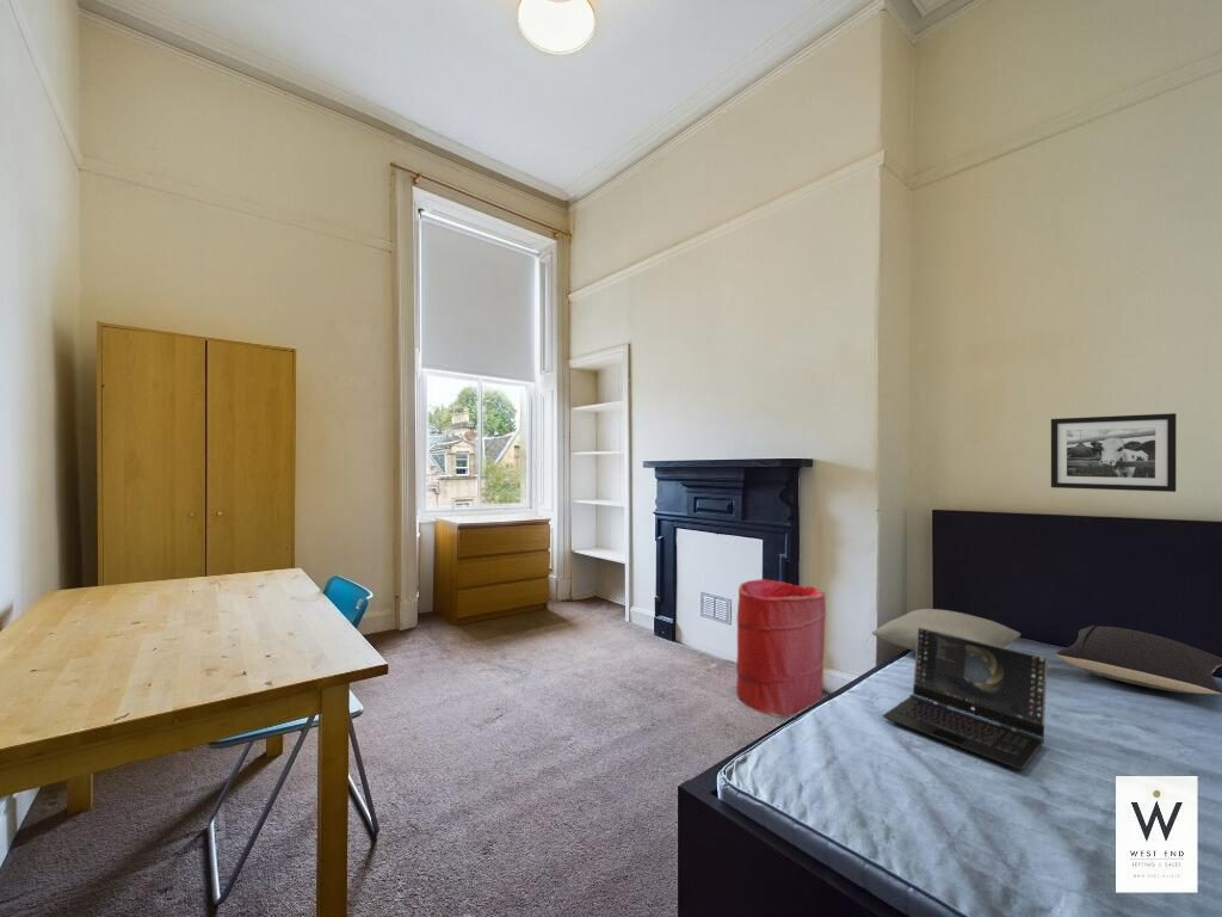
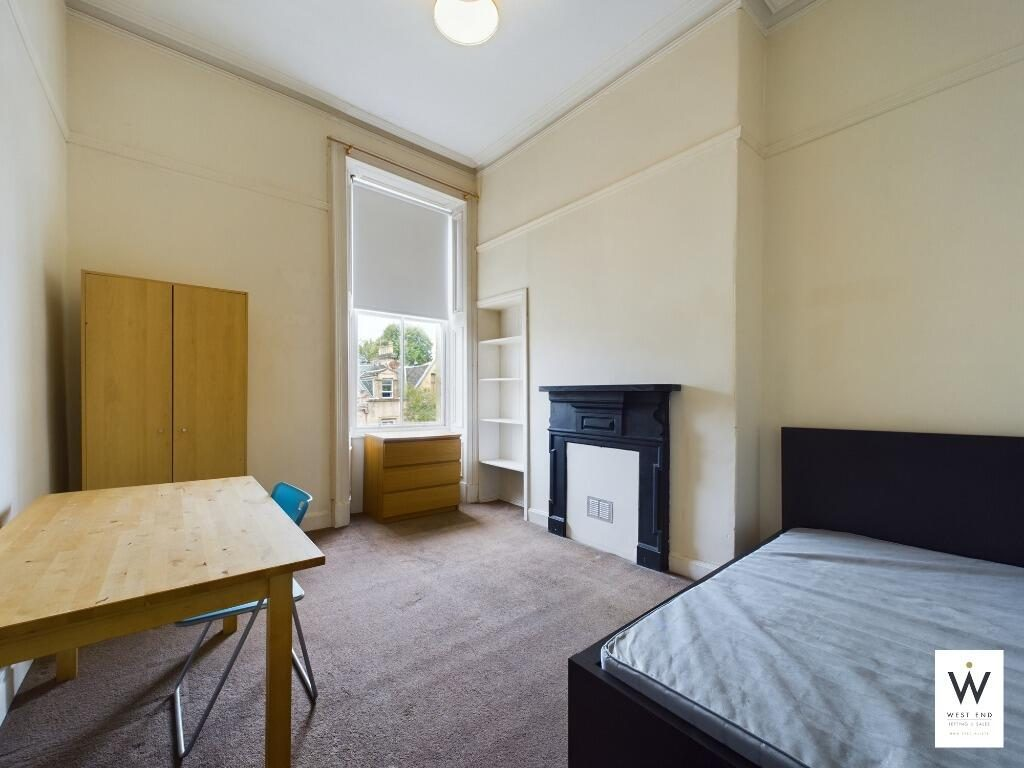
- laundry hamper [735,578,827,718]
- pillow [871,608,1022,652]
- laptop [882,627,1049,771]
- picture frame [1050,412,1178,493]
- pillow [1056,624,1222,695]
